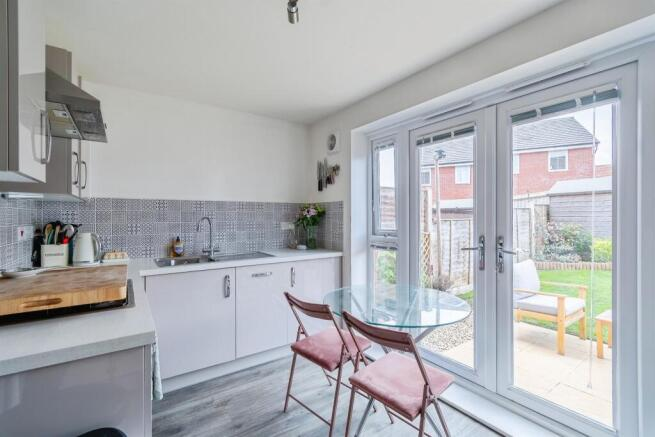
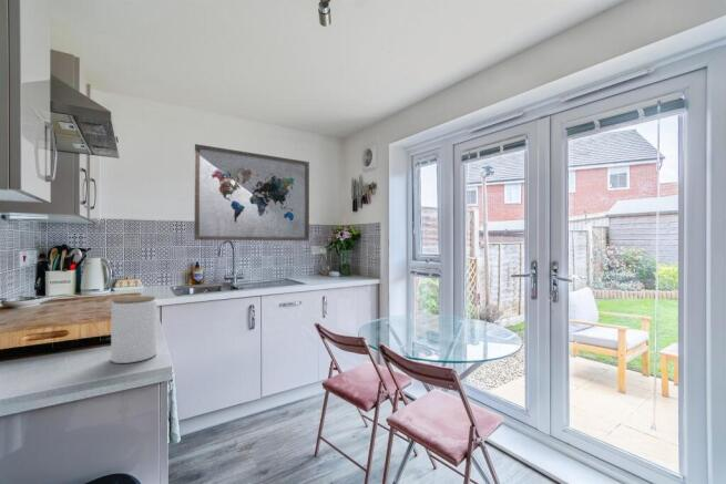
+ jar [110,295,159,364]
+ wall art [193,143,310,241]
